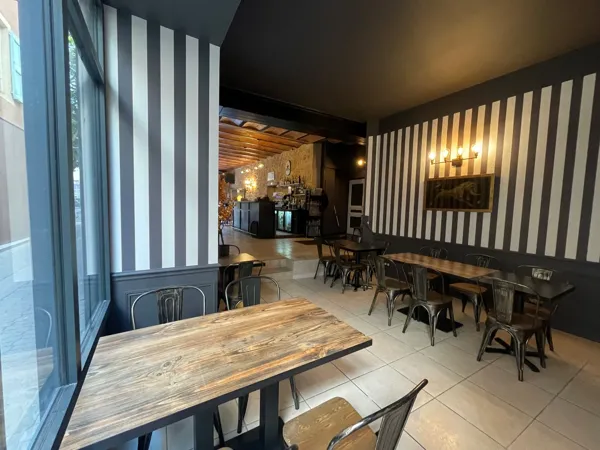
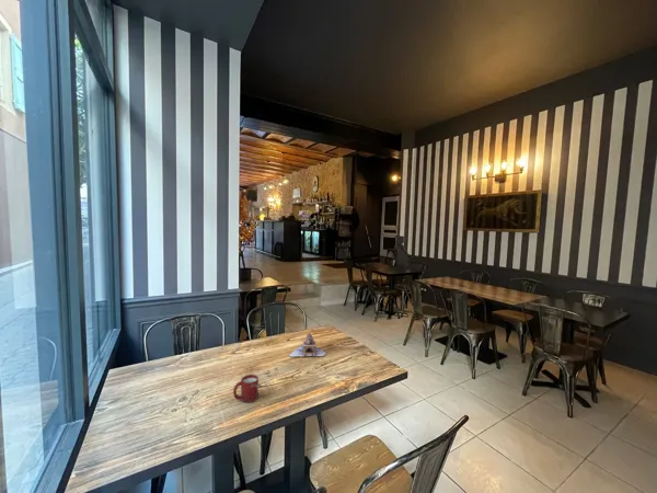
+ teapot [288,332,326,358]
+ cup [232,374,260,404]
